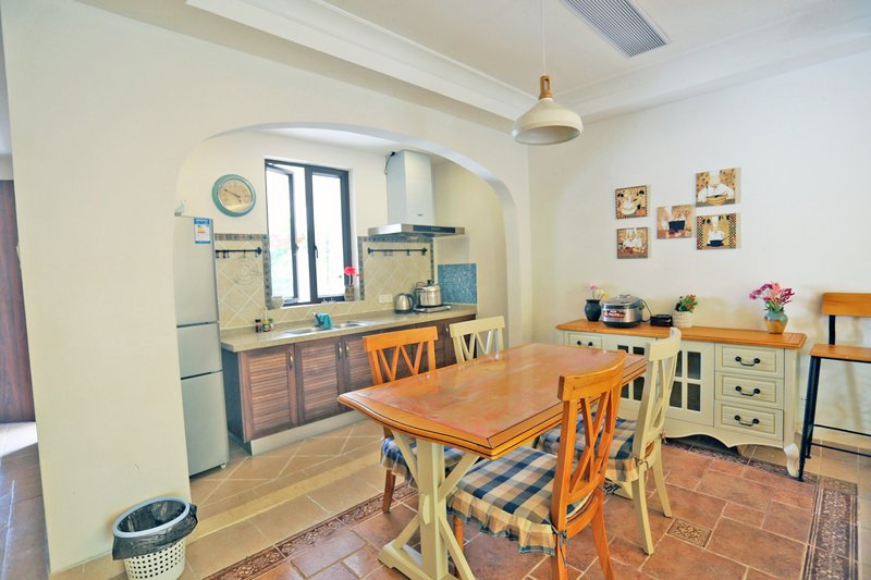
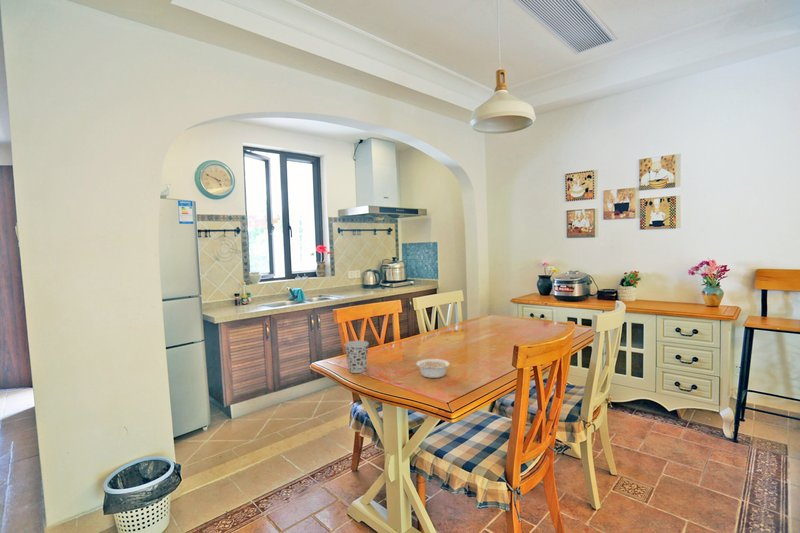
+ legume [415,358,452,379]
+ cup [343,340,370,374]
